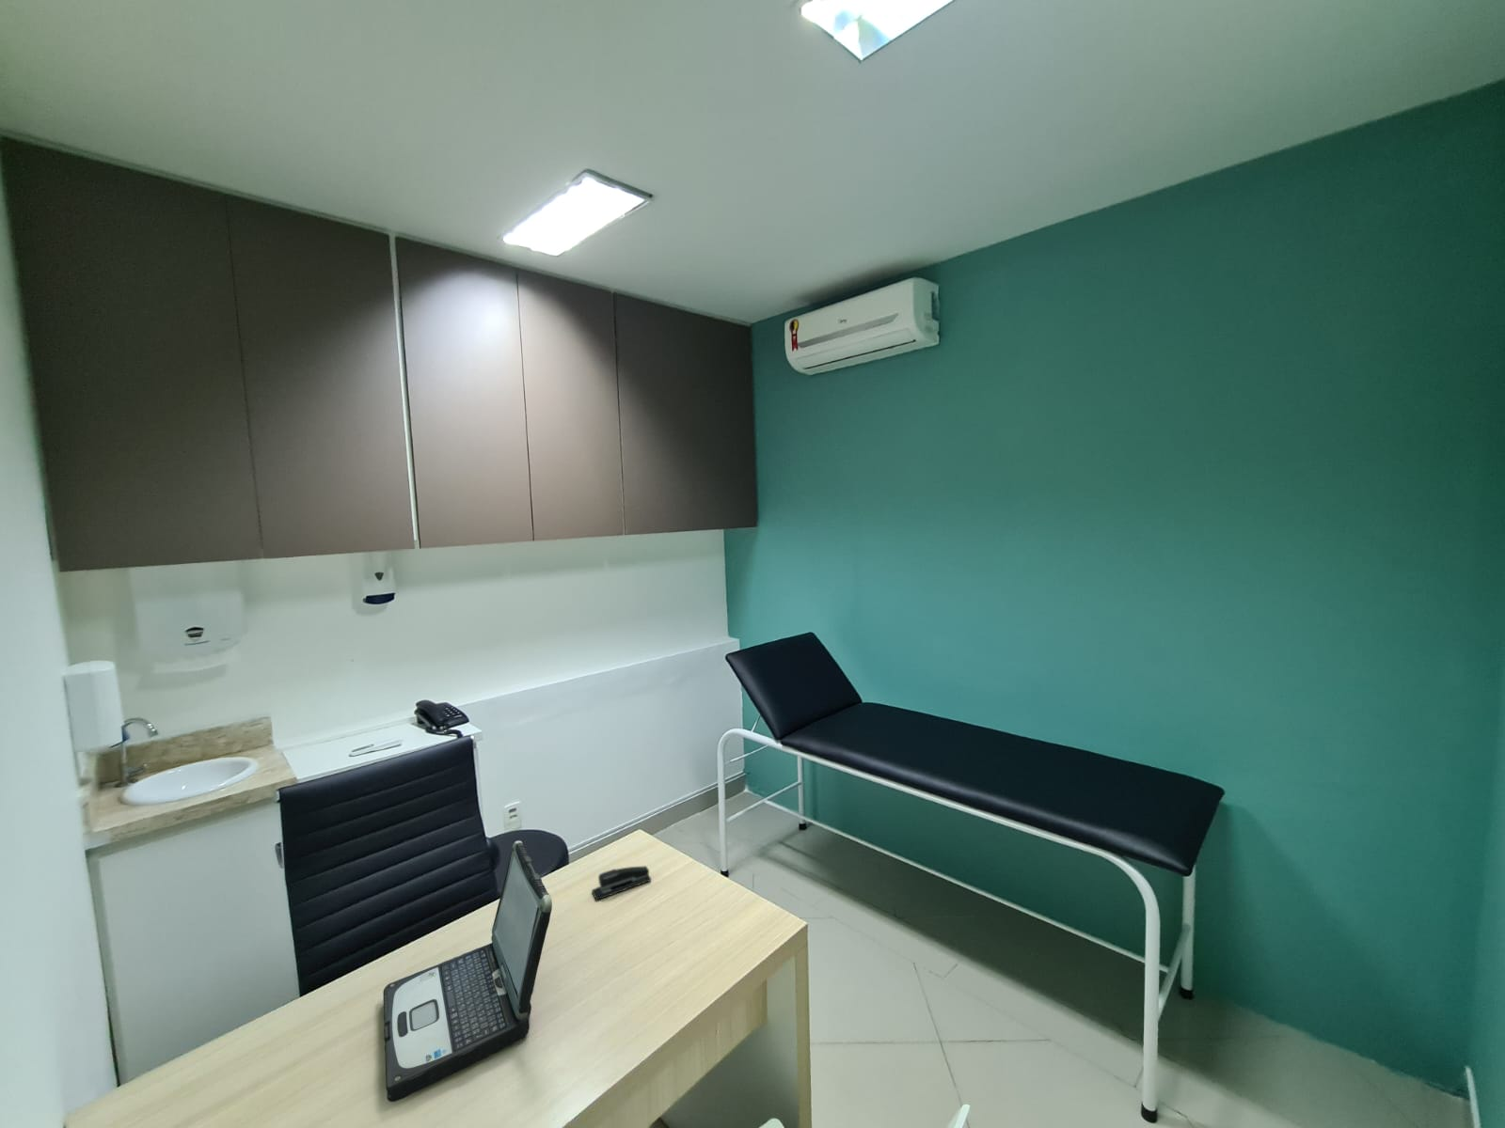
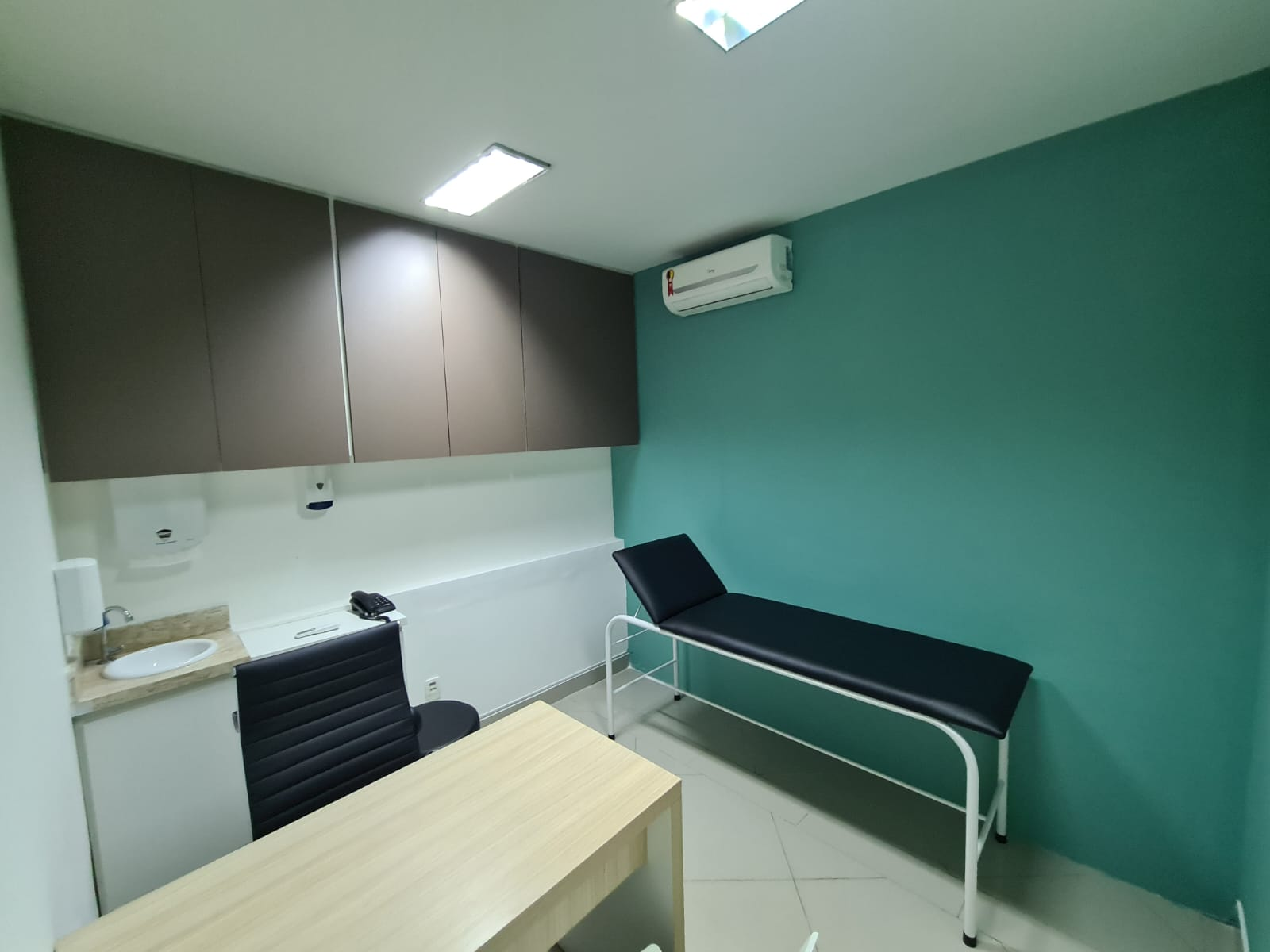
- laptop [383,839,553,1103]
- stapler [590,865,652,902]
